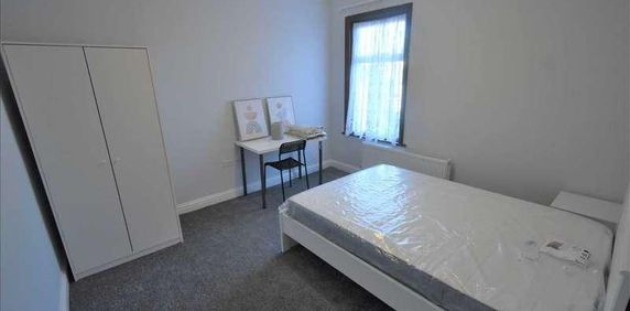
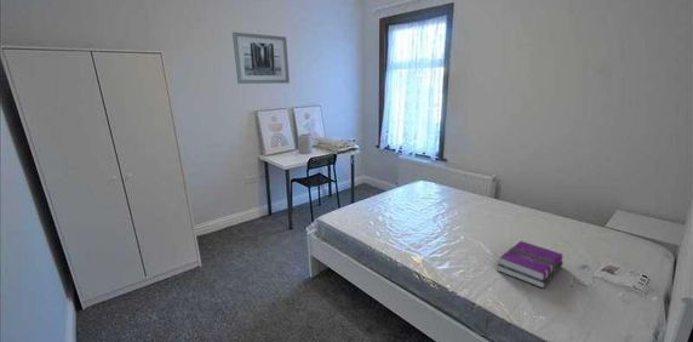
+ wall art [231,32,291,85]
+ hardback book [496,240,565,290]
